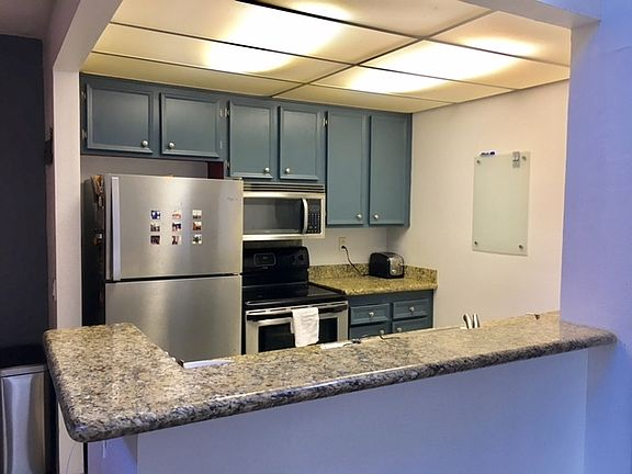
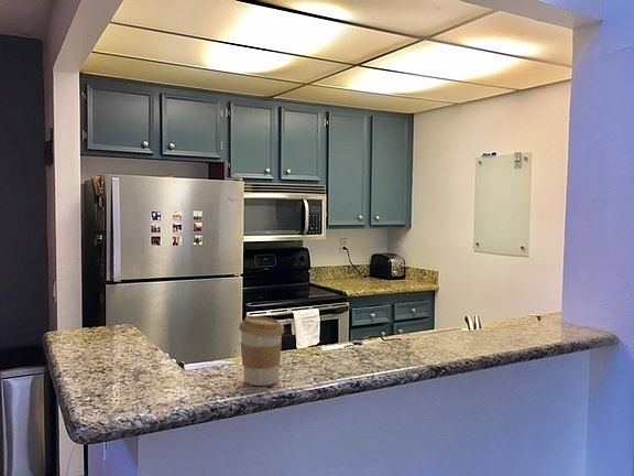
+ coffee cup [238,315,285,387]
